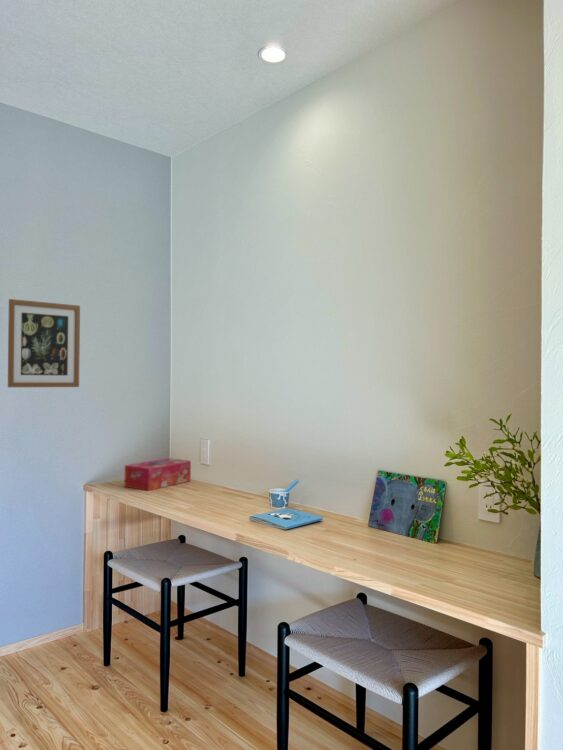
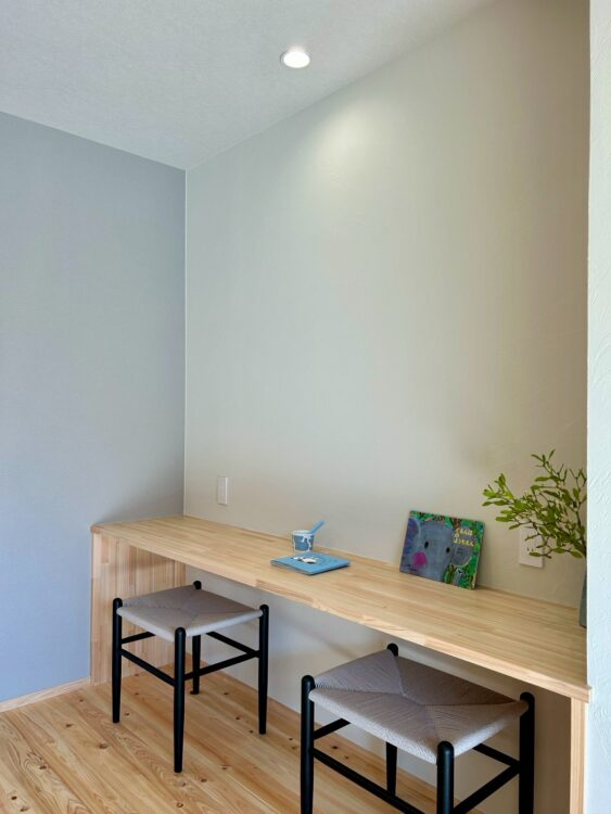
- tissue box [124,457,192,492]
- wall art [7,298,81,388]
